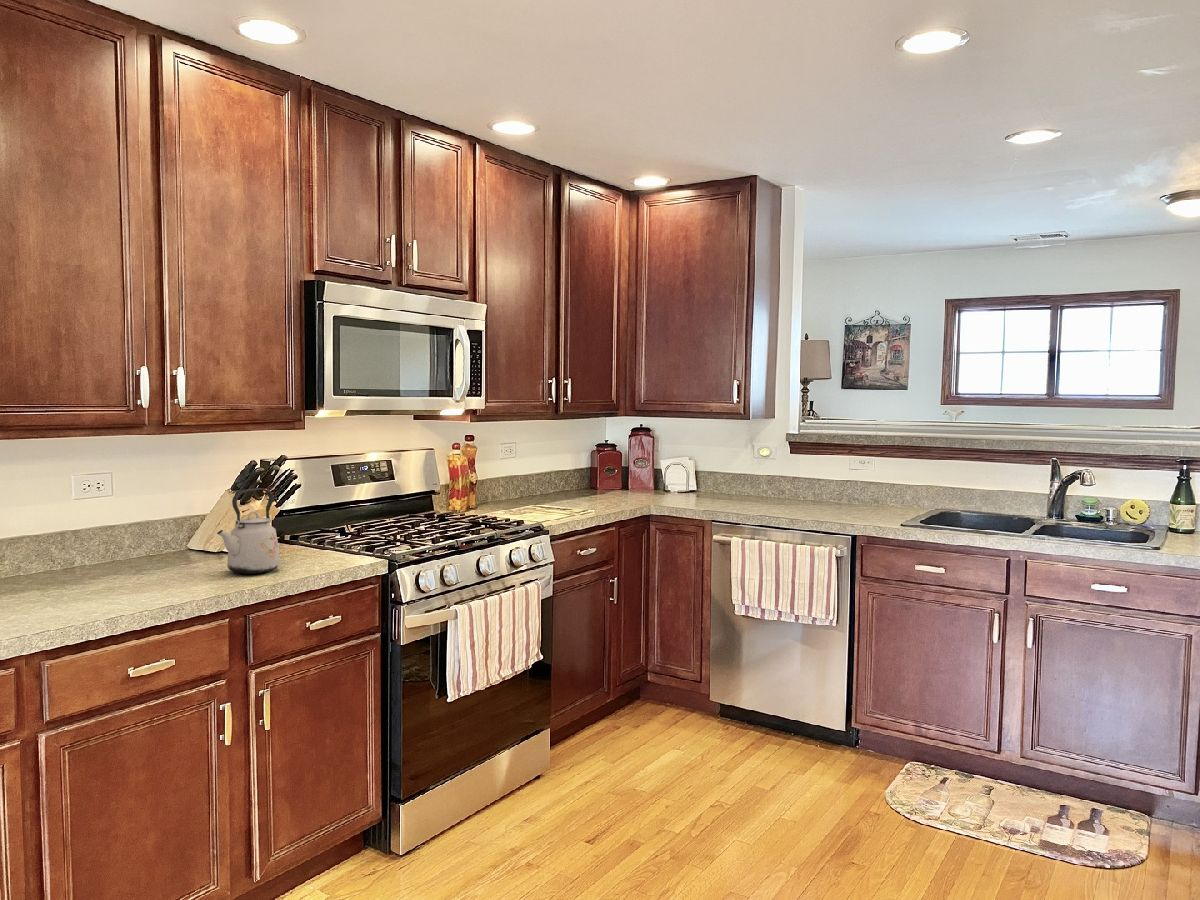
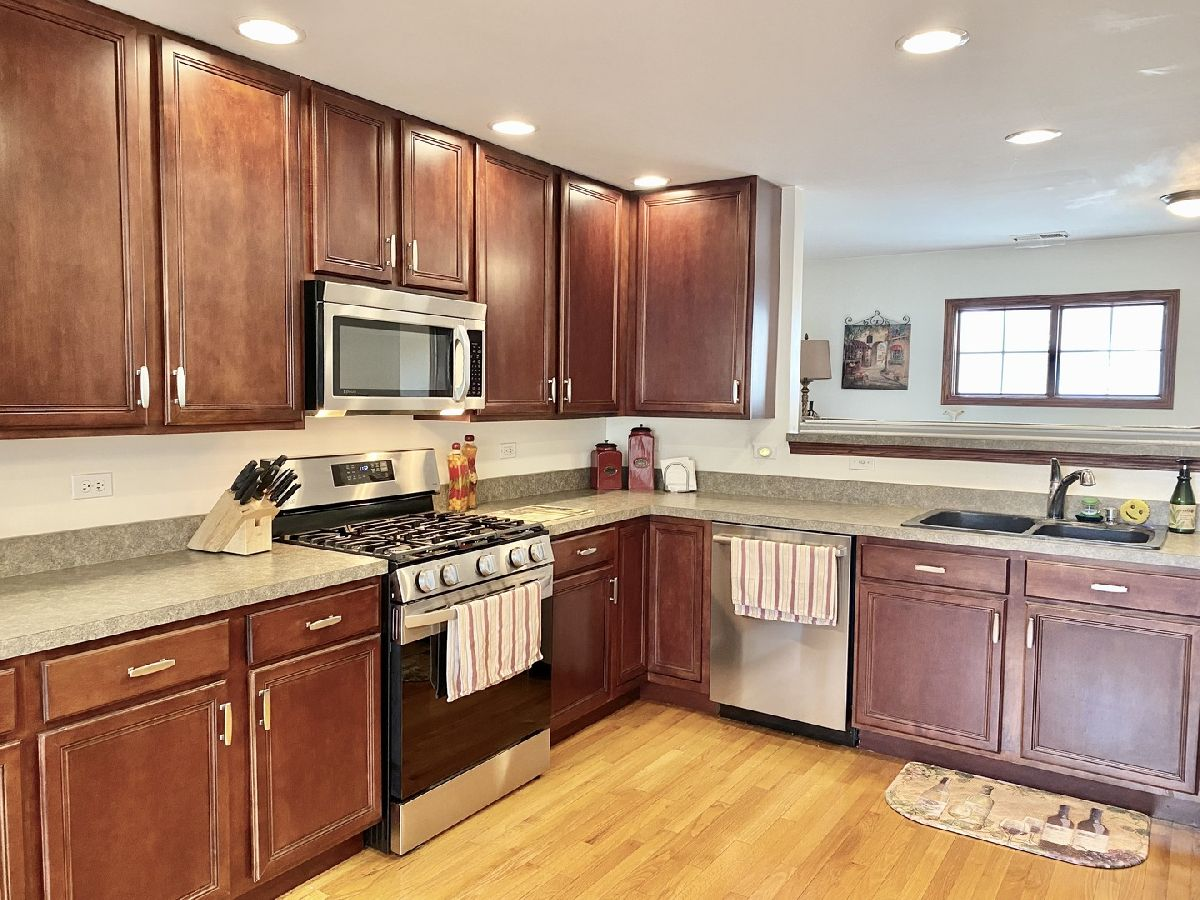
- kettle [216,487,281,575]
